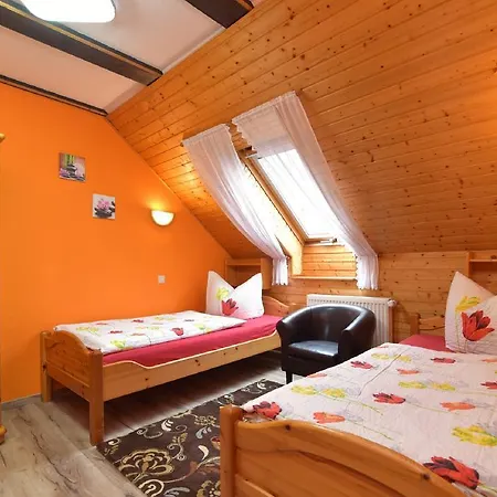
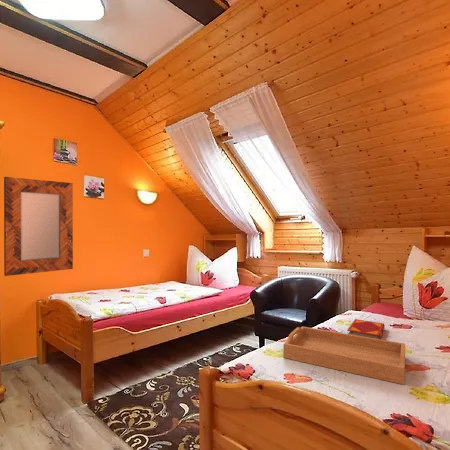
+ hardback book [346,318,386,339]
+ home mirror [3,176,74,277]
+ serving tray [282,326,406,386]
